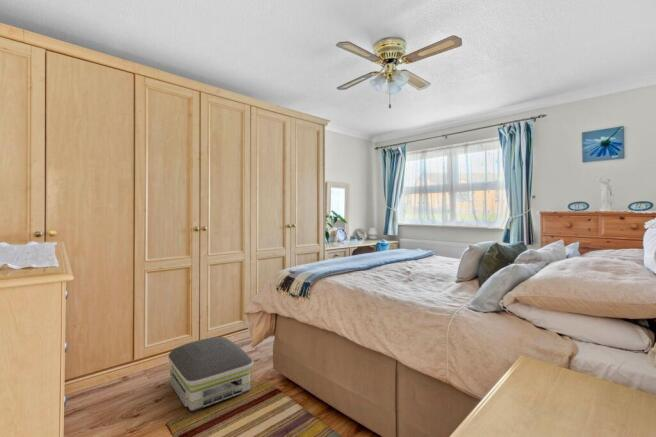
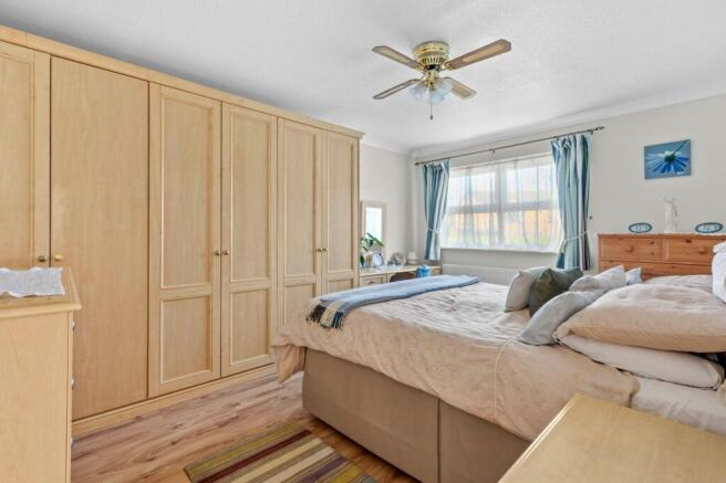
- air purifier [167,336,254,412]
